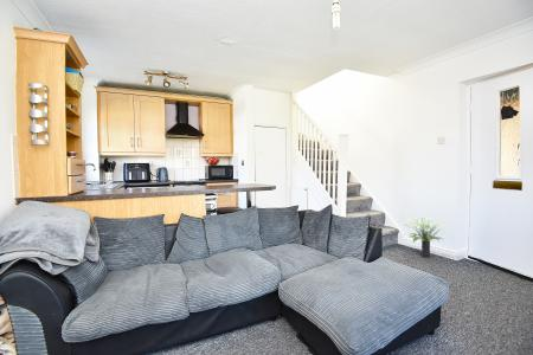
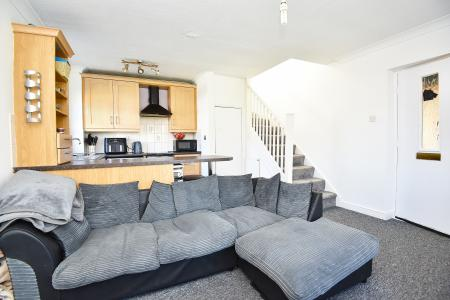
- potted plant [404,215,450,259]
